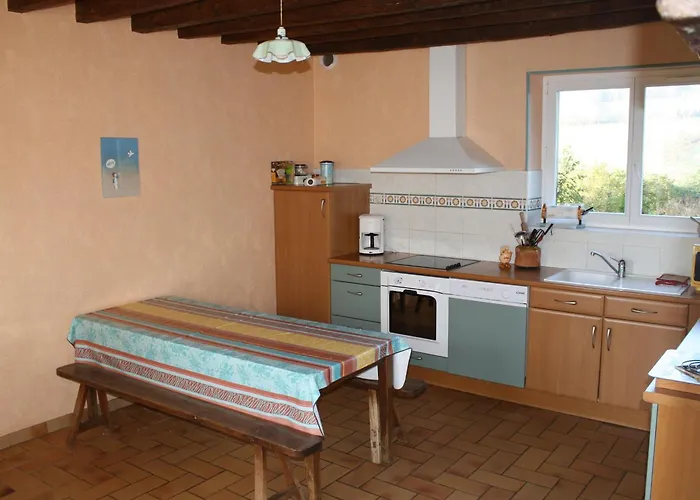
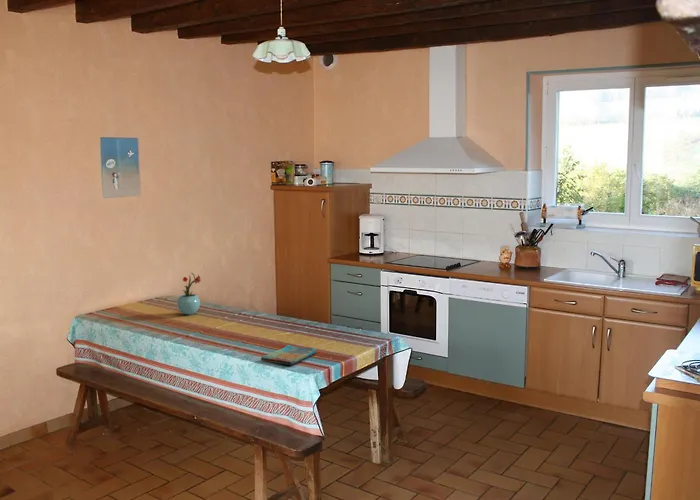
+ dish towel [260,344,317,366]
+ potted flower [176,272,202,315]
